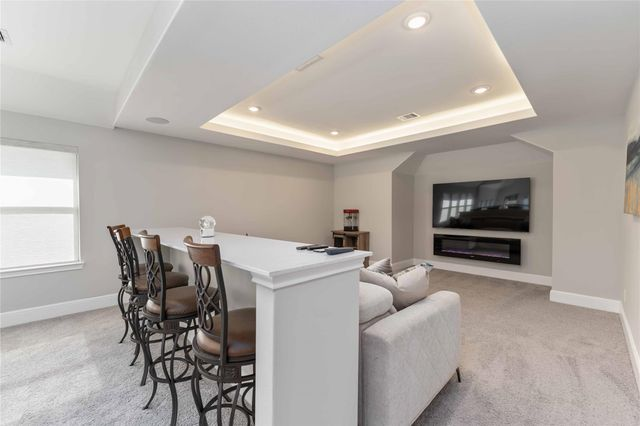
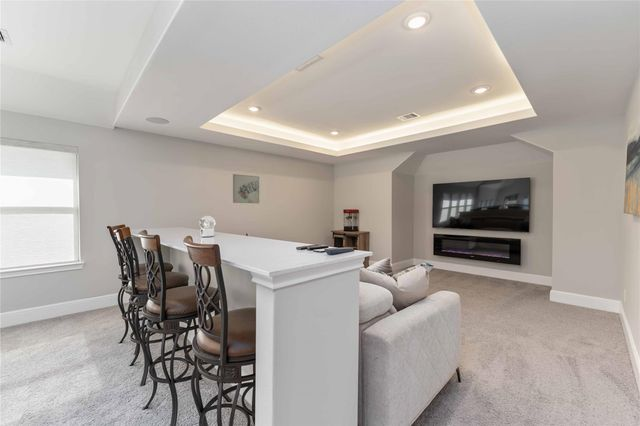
+ wall art [232,173,260,204]
